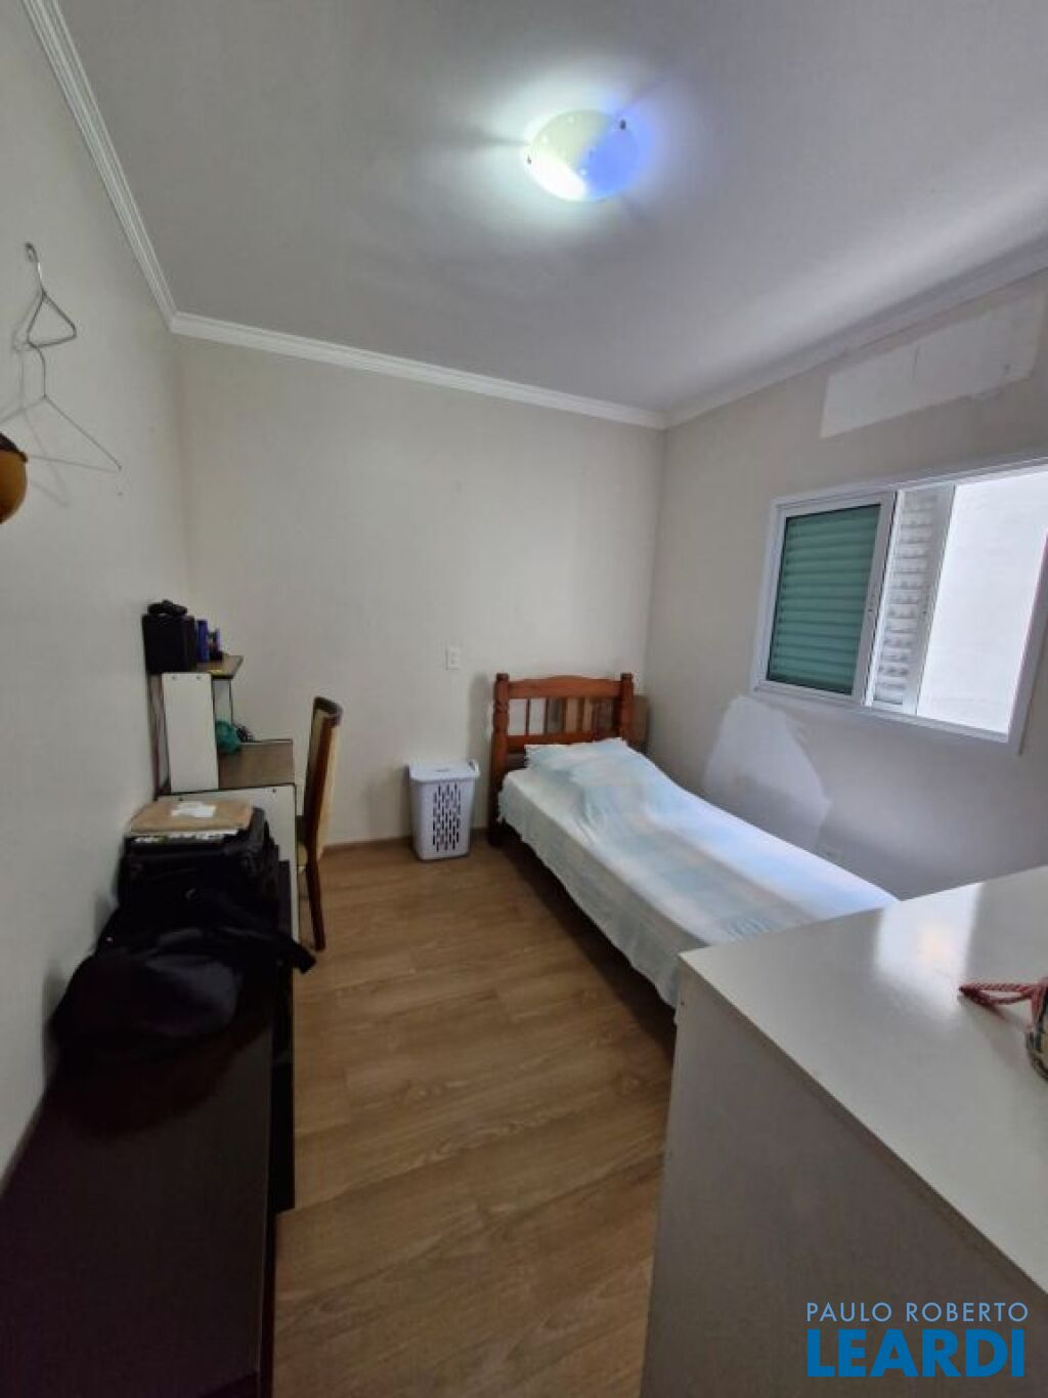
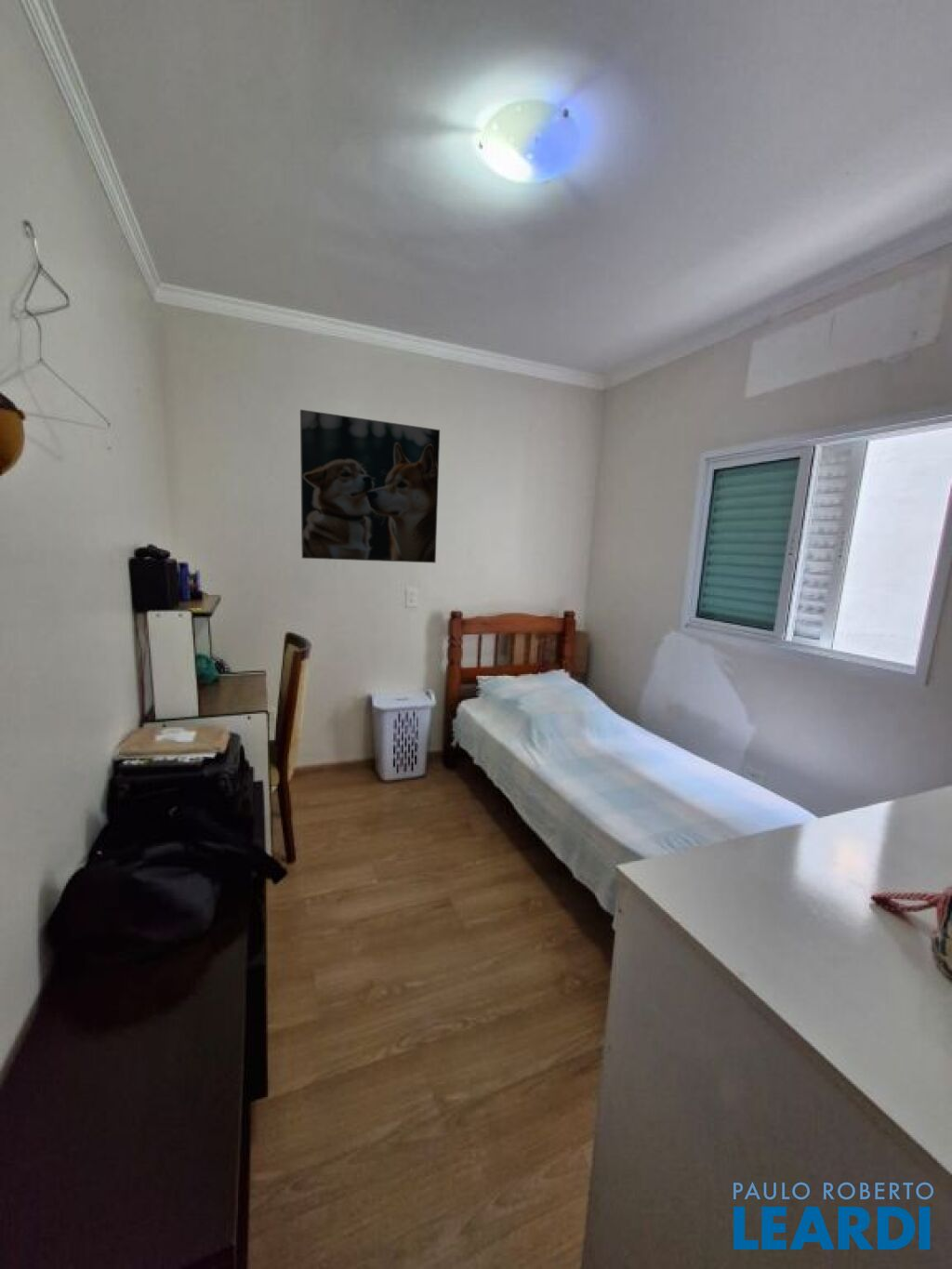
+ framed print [299,408,441,564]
